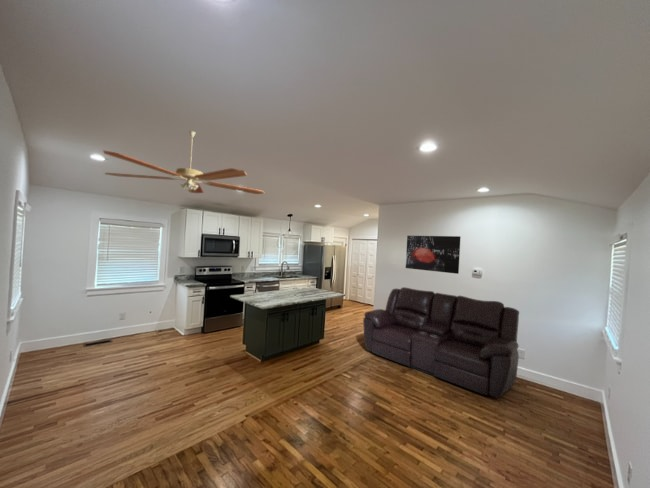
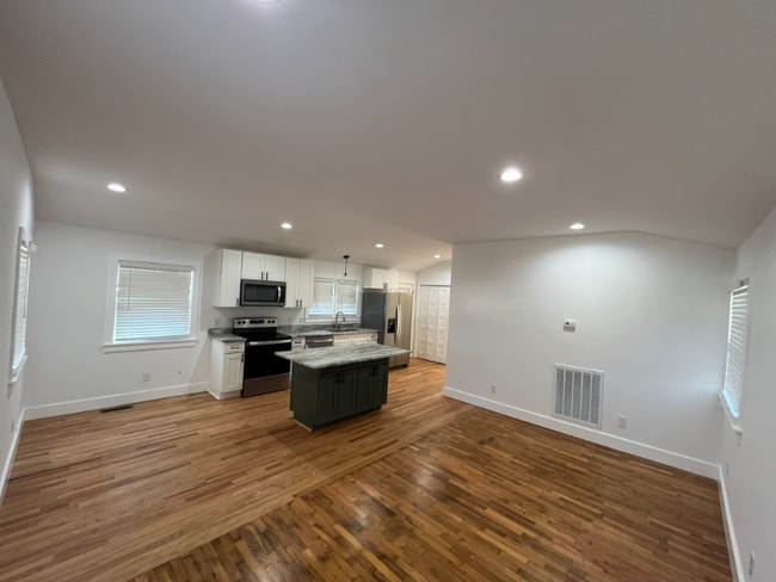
- ceiling fan [102,130,266,195]
- sofa [362,286,520,399]
- wall art [405,235,462,275]
